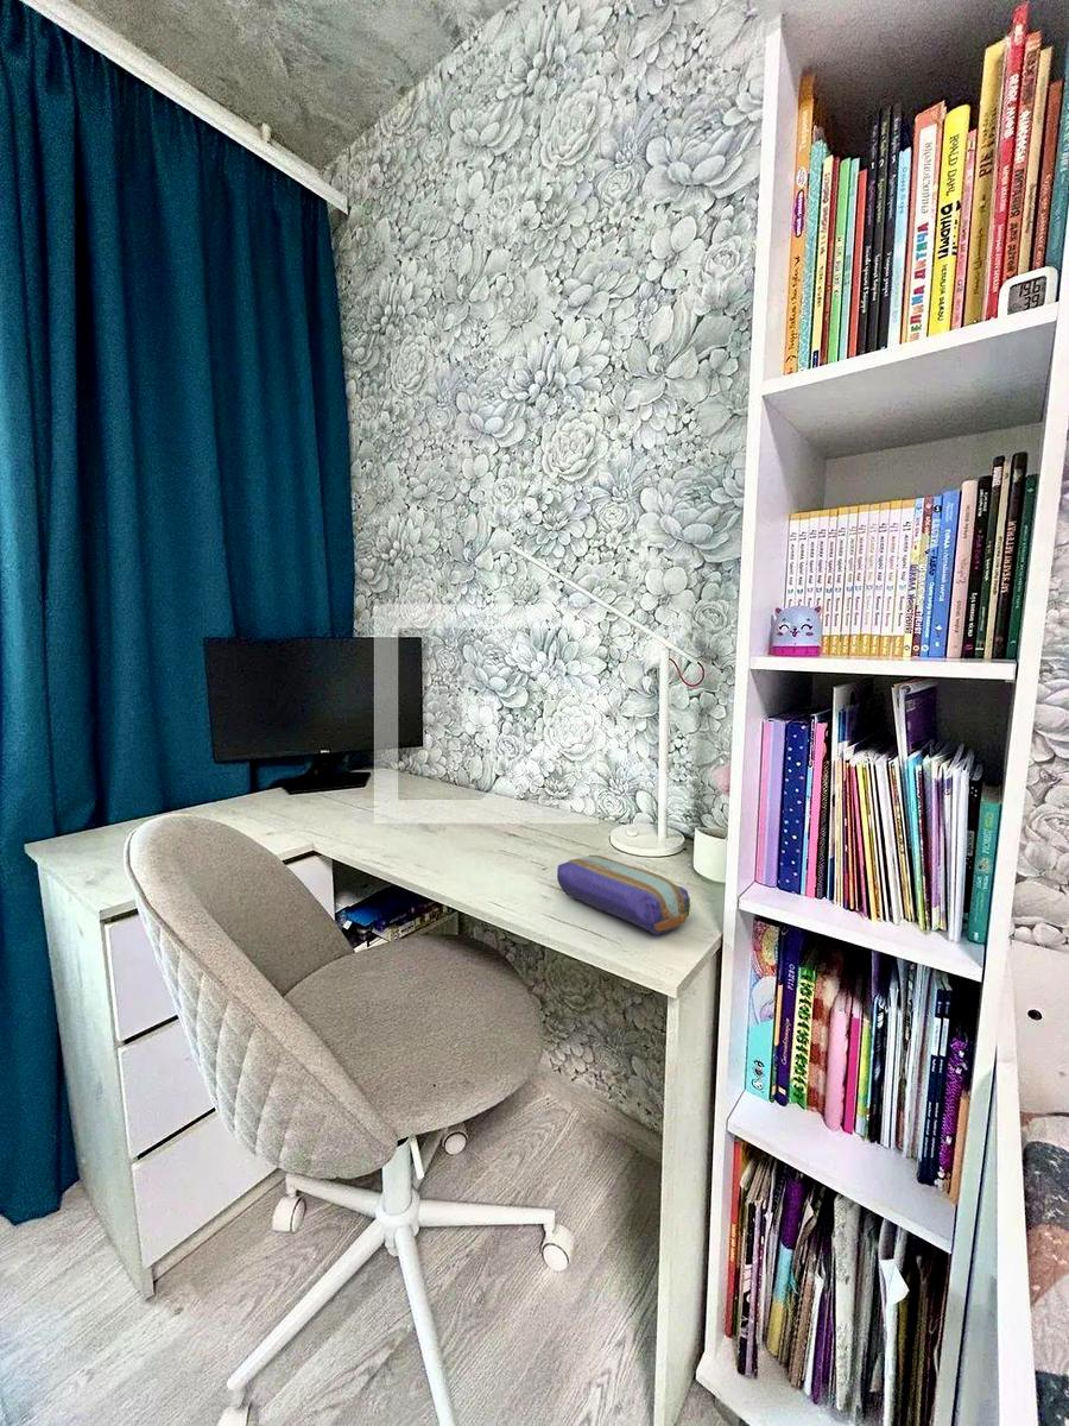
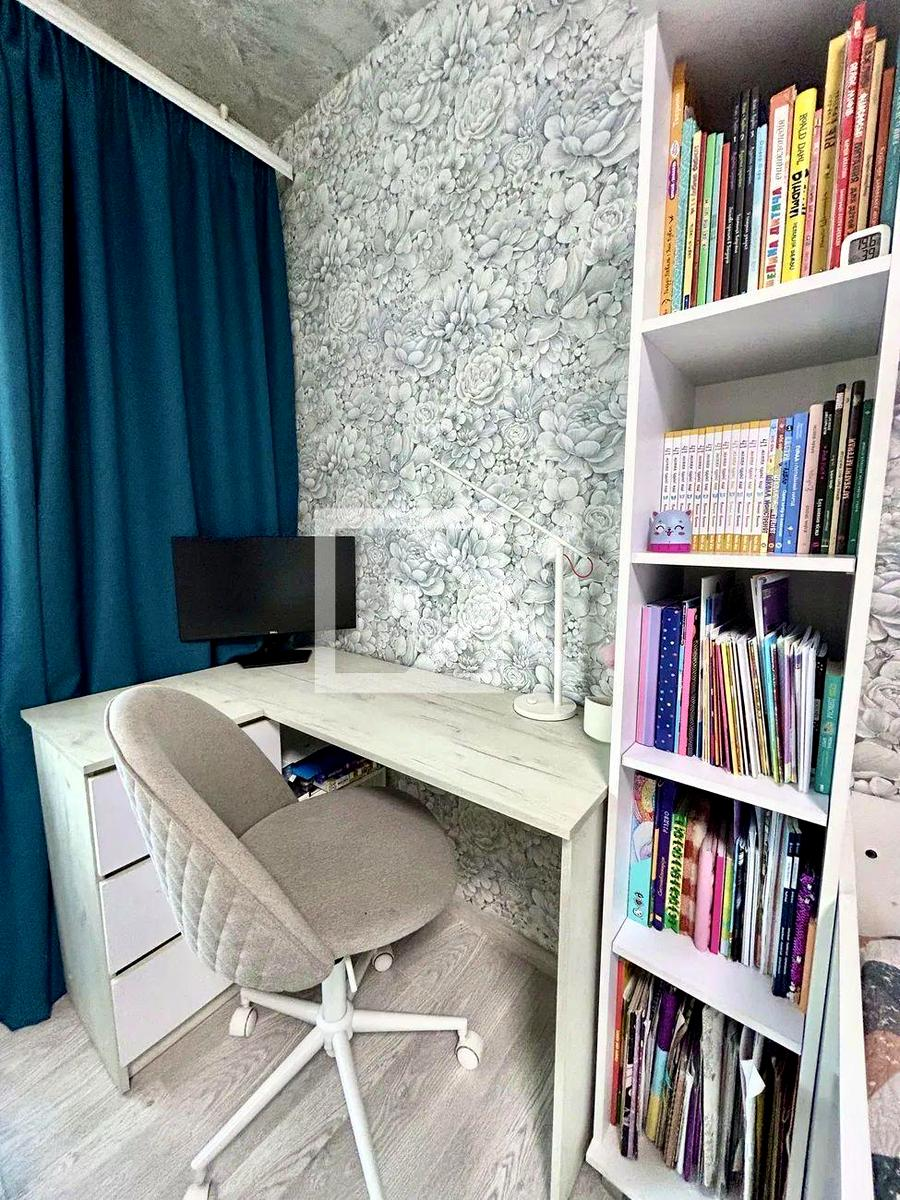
- pencil case [556,854,691,935]
